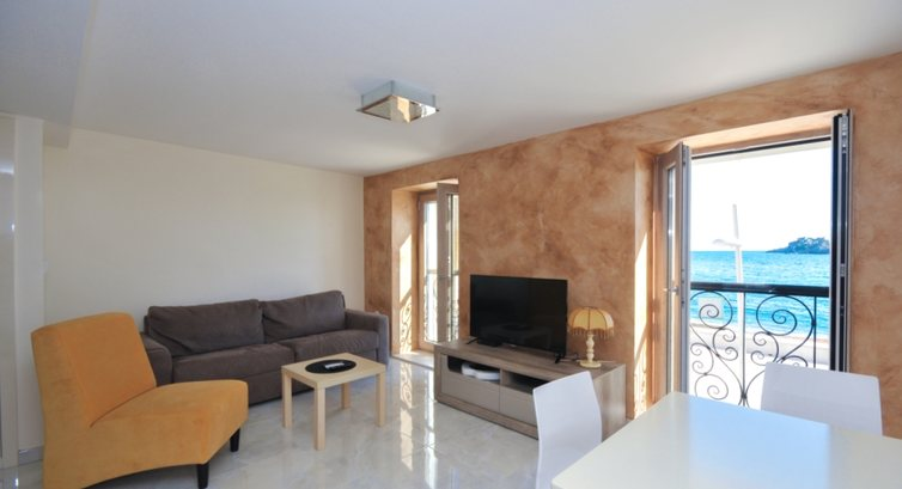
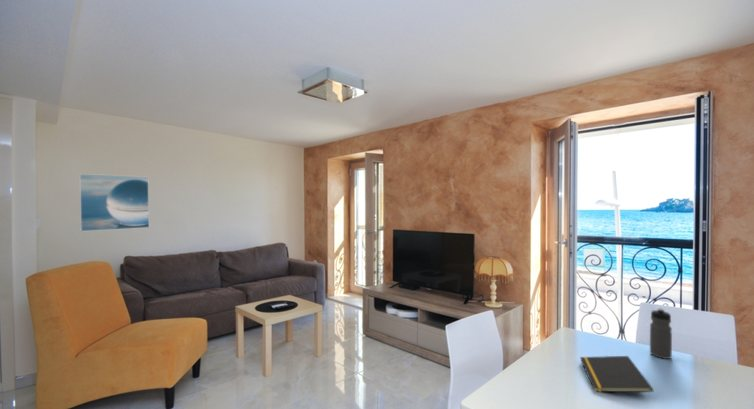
+ notepad [579,355,654,393]
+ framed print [78,173,150,232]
+ water bottle [649,307,673,360]
